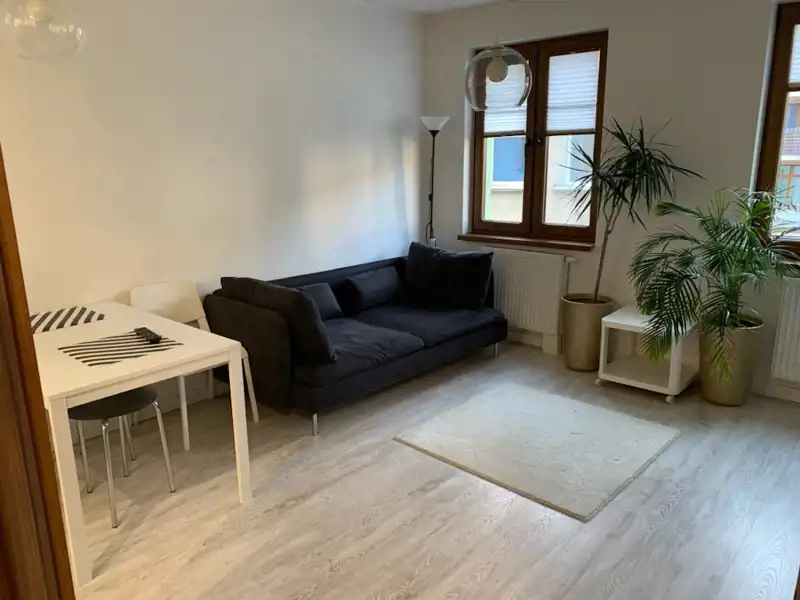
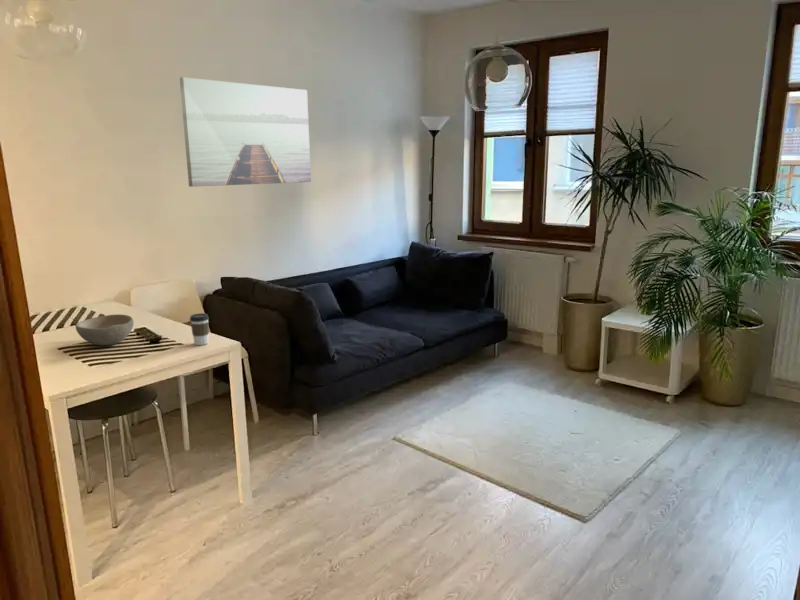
+ coffee cup [189,312,210,346]
+ wall art [179,76,312,188]
+ bowl [75,313,135,346]
